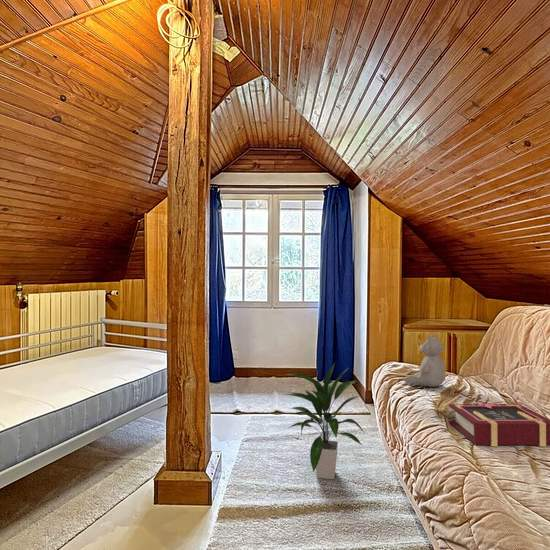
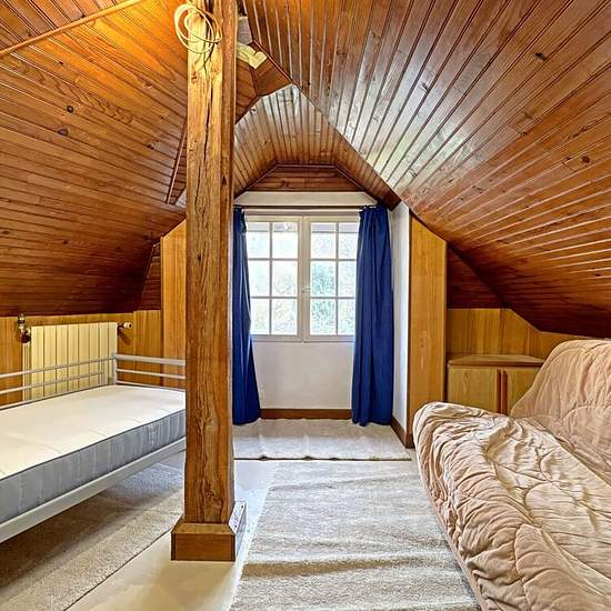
- teddy bear [404,332,446,388]
- book [448,402,550,447]
- indoor plant [282,362,366,480]
